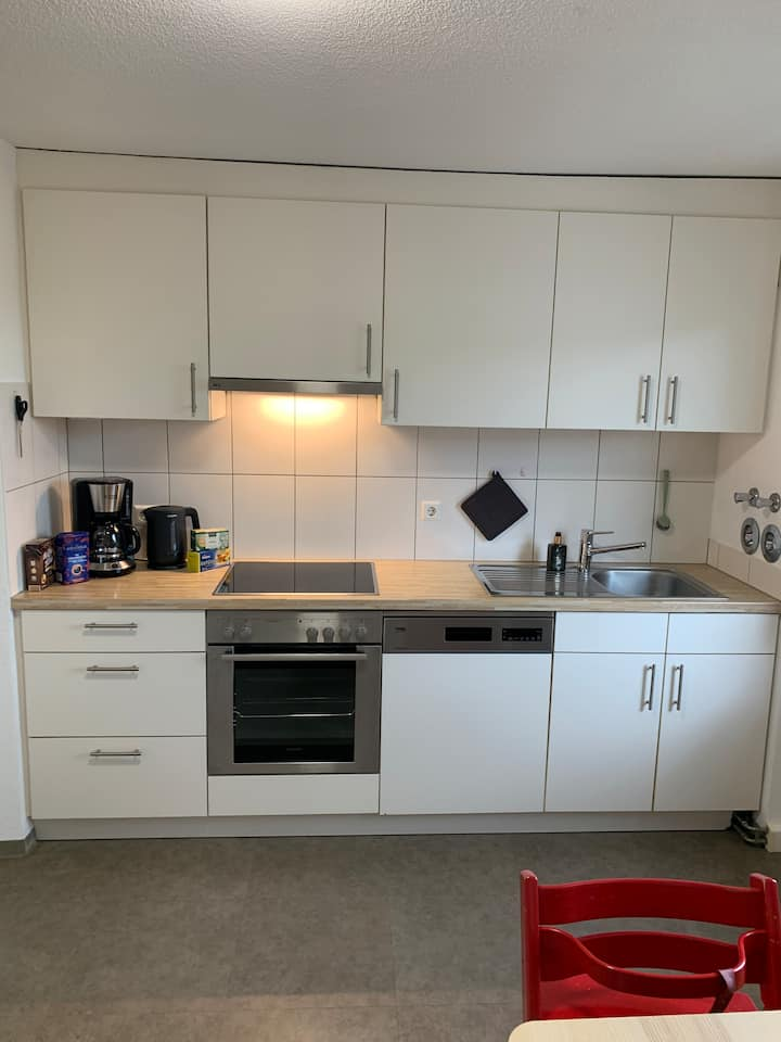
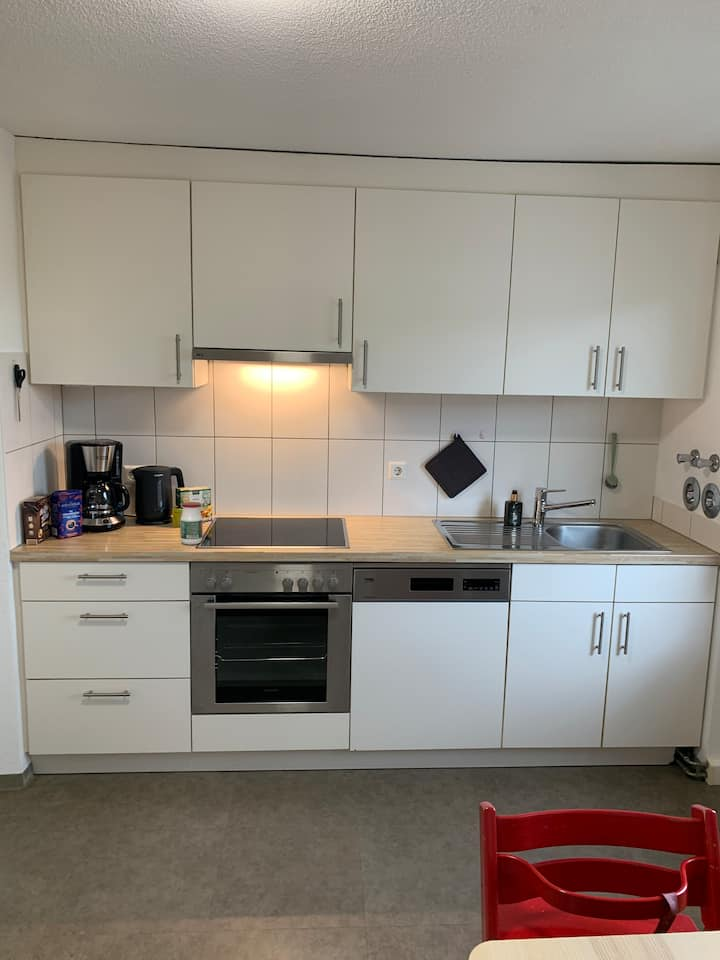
+ jar [179,501,204,546]
